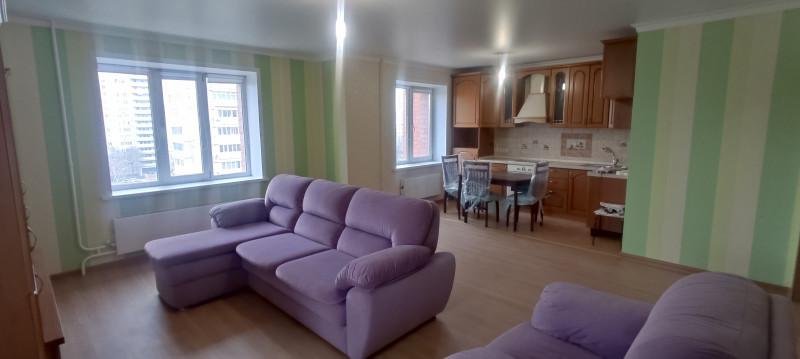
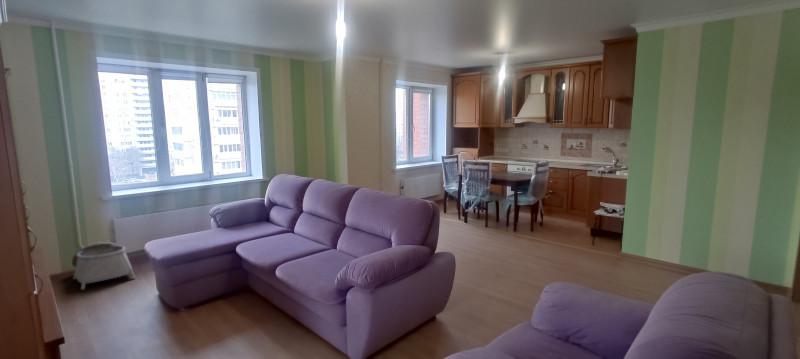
+ basket [71,241,137,290]
